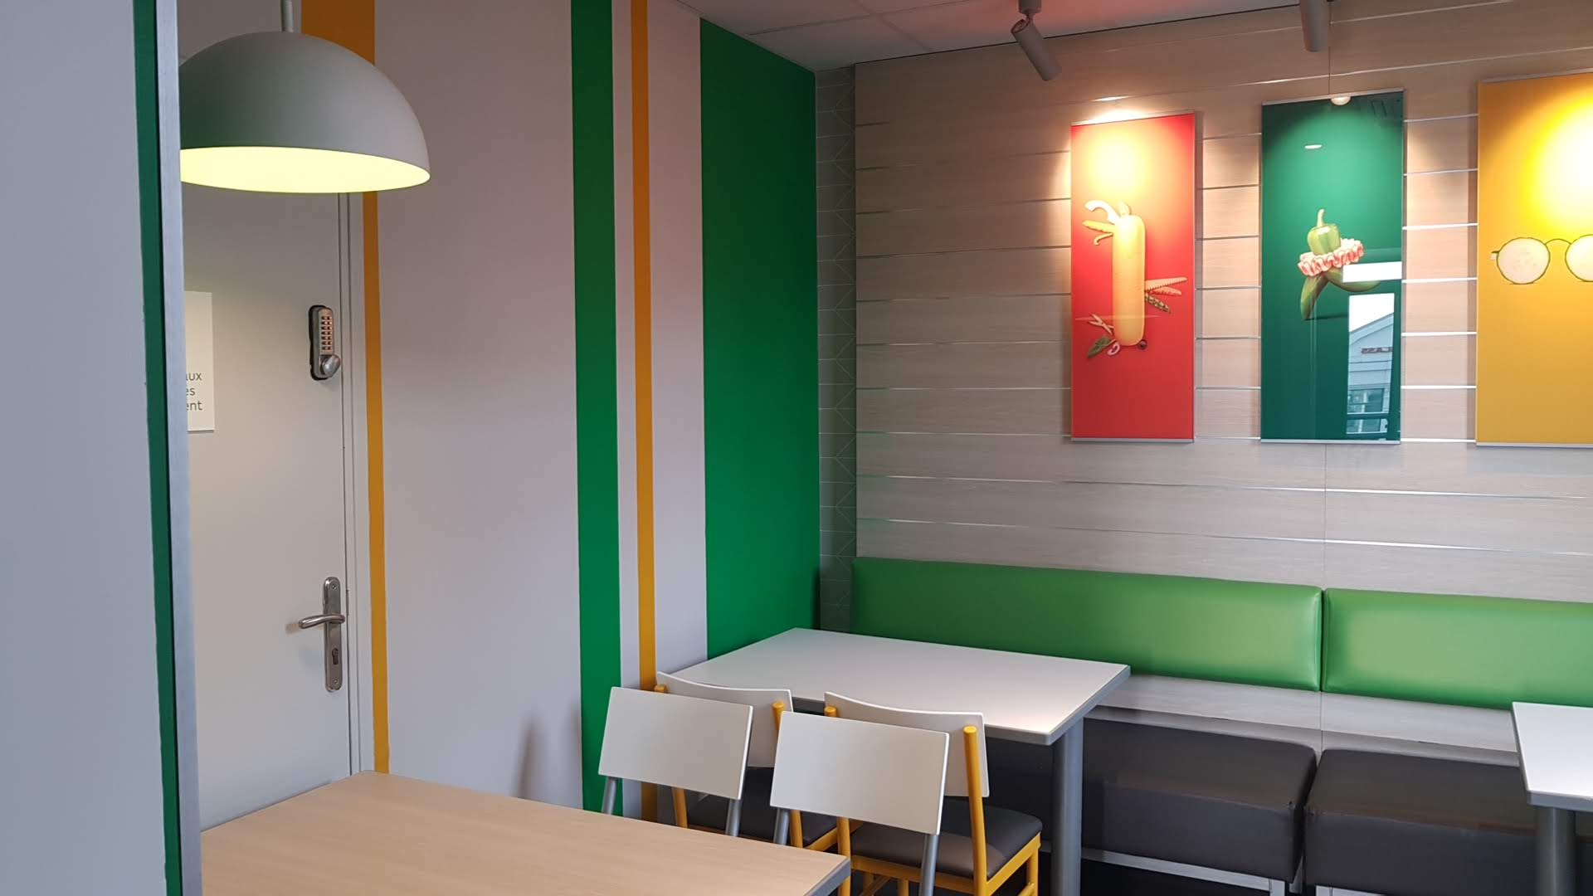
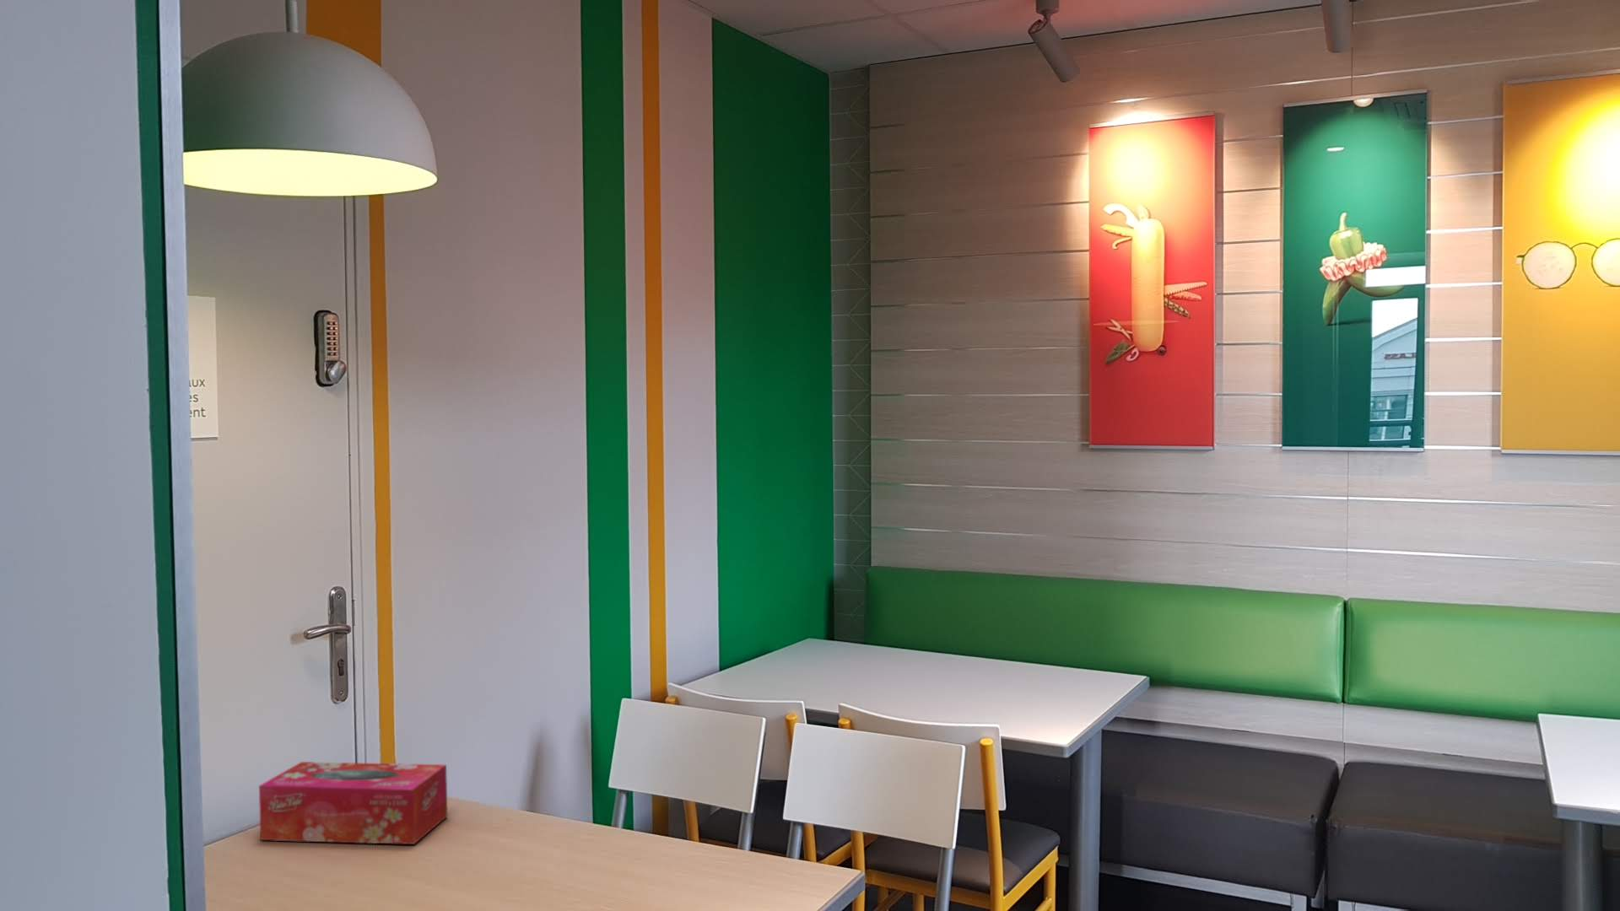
+ tissue box [258,761,448,845]
